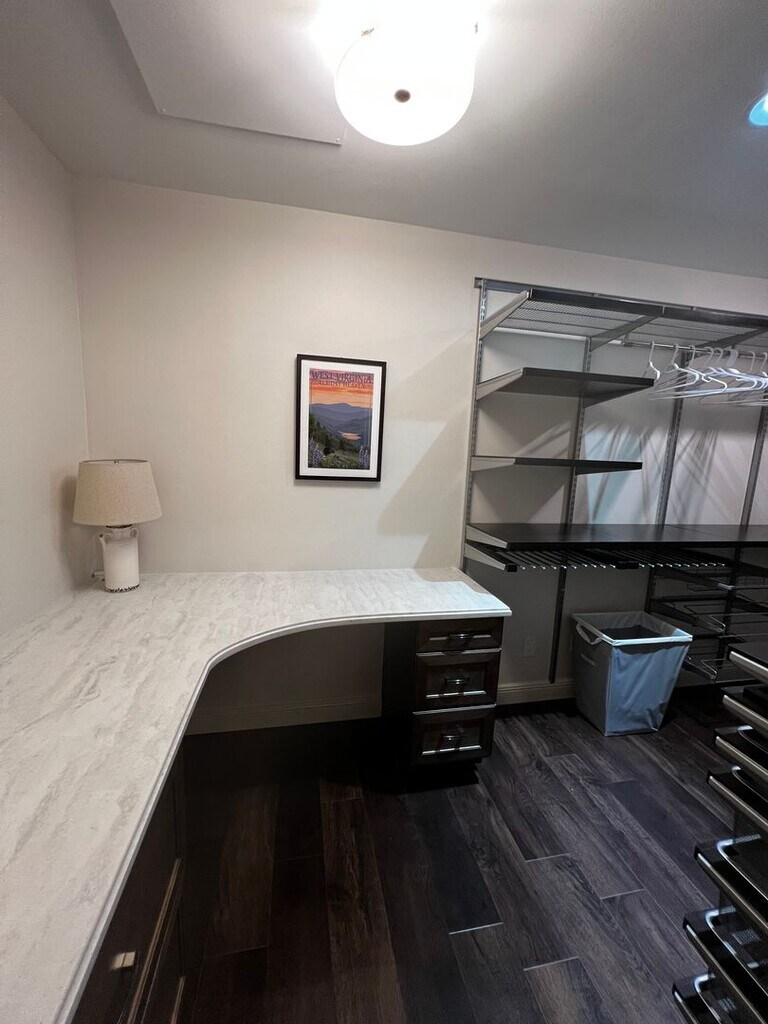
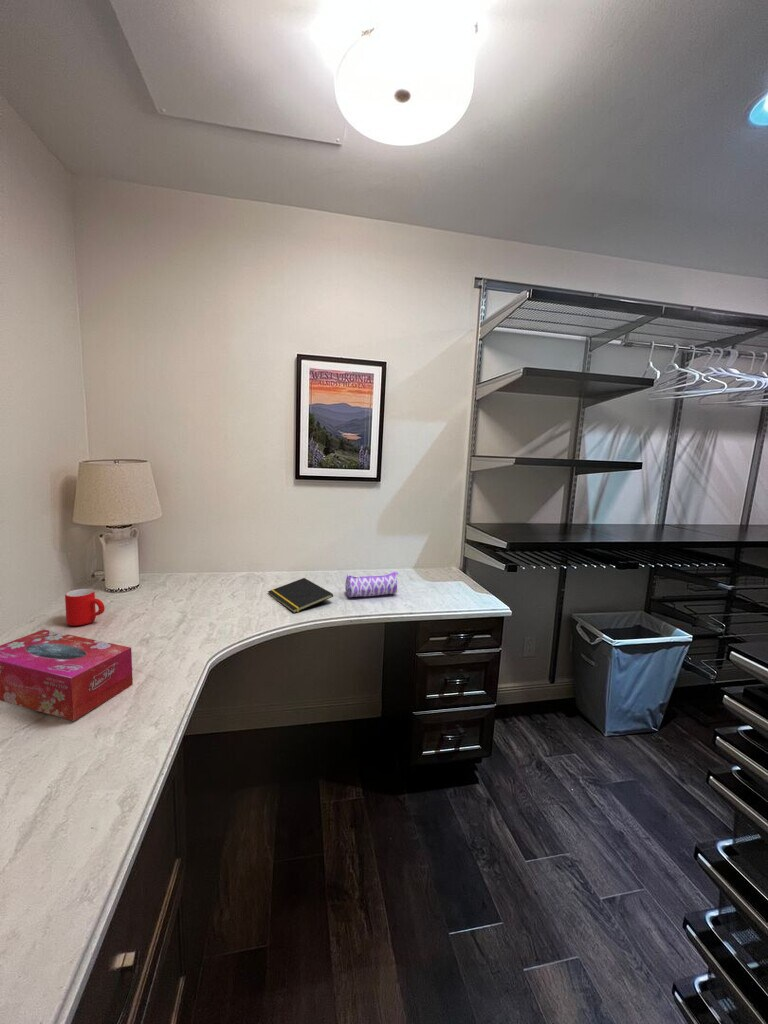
+ notepad [267,577,334,614]
+ mug [64,588,106,627]
+ pencil case [344,571,399,598]
+ tissue box [0,628,134,722]
